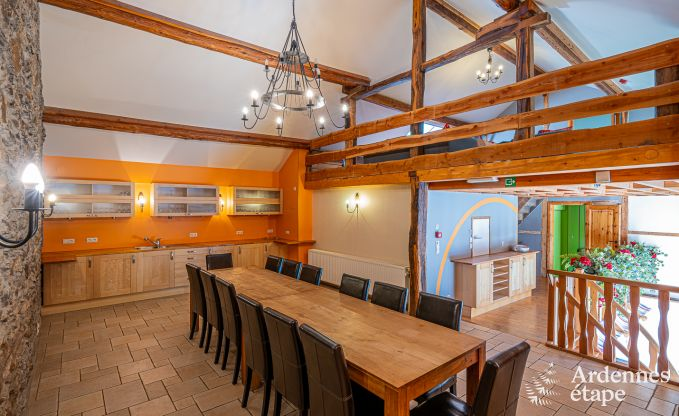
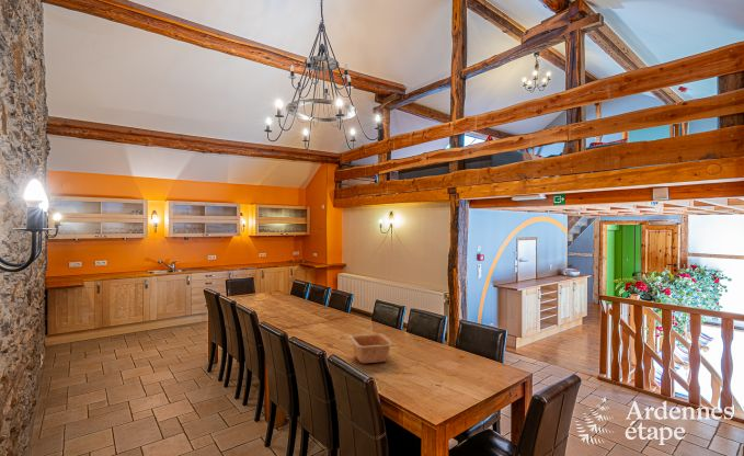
+ serving bowl [346,332,398,364]
